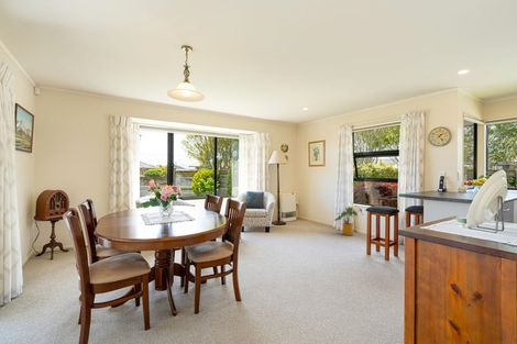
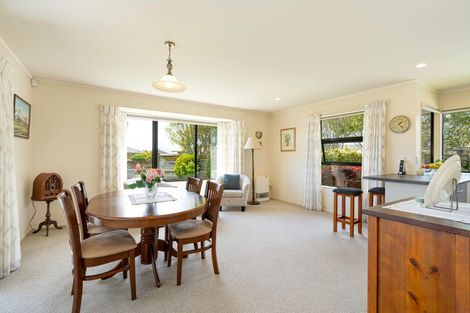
- house plant [333,206,364,236]
